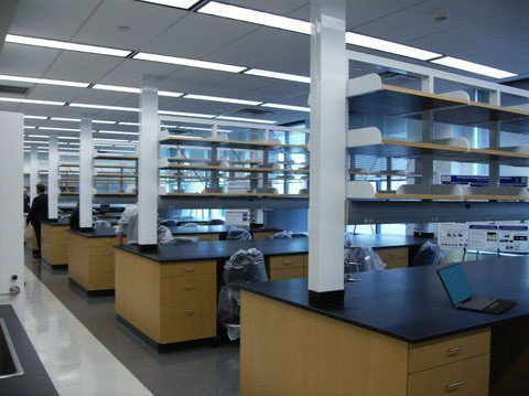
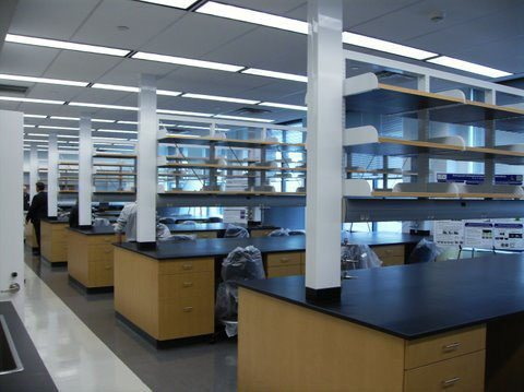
- laptop [435,261,518,317]
